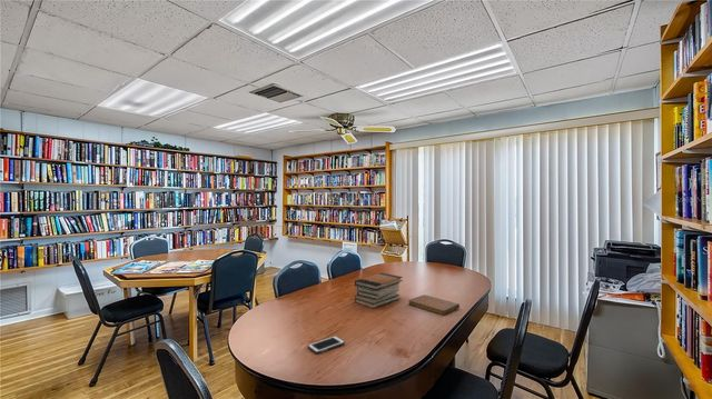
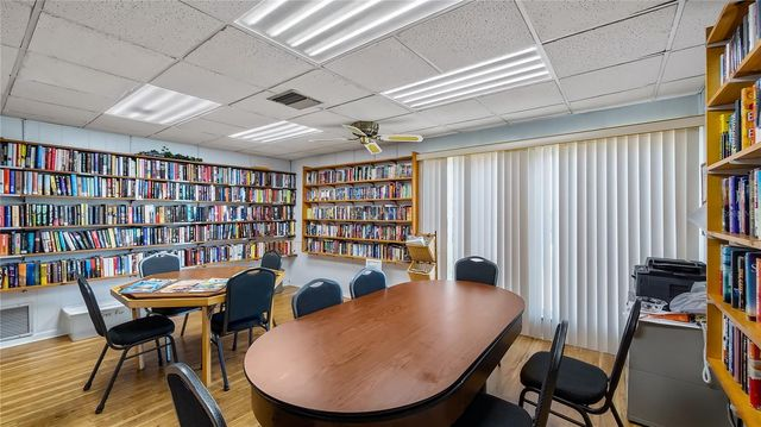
- cell phone [307,335,346,355]
- notebook [407,293,461,317]
- book stack [353,272,404,309]
